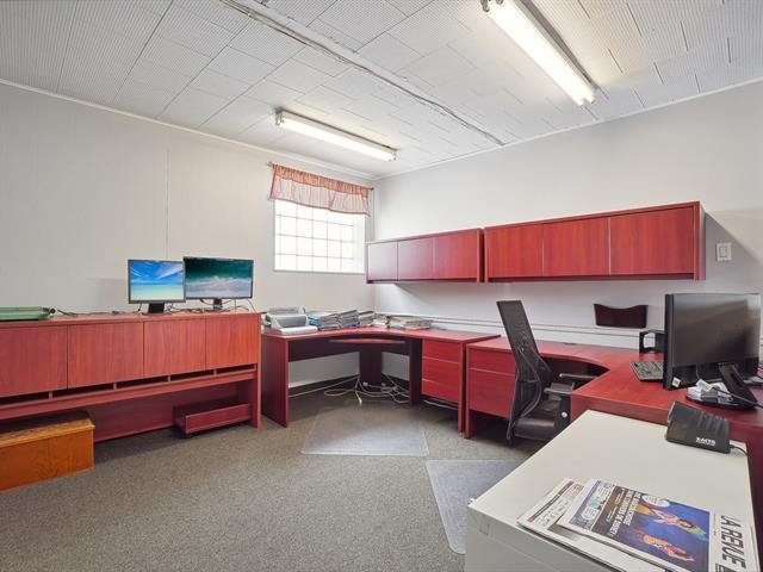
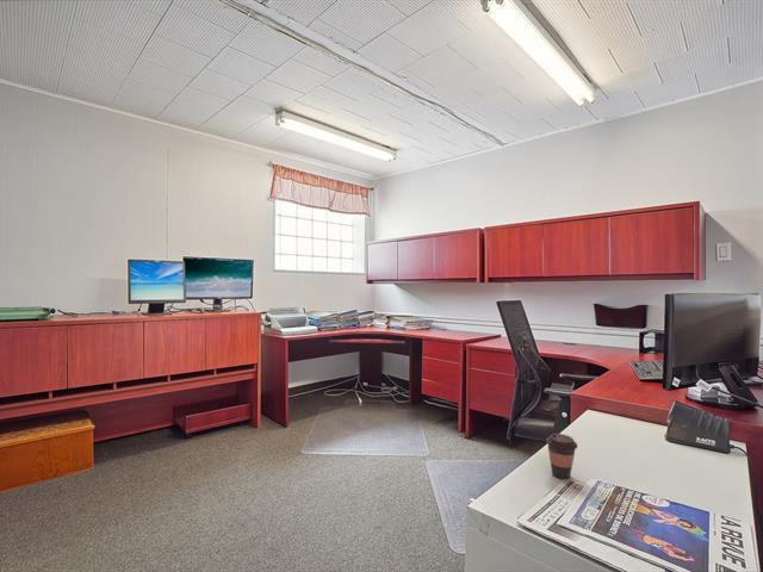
+ coffee cup [545,433,578,480]
